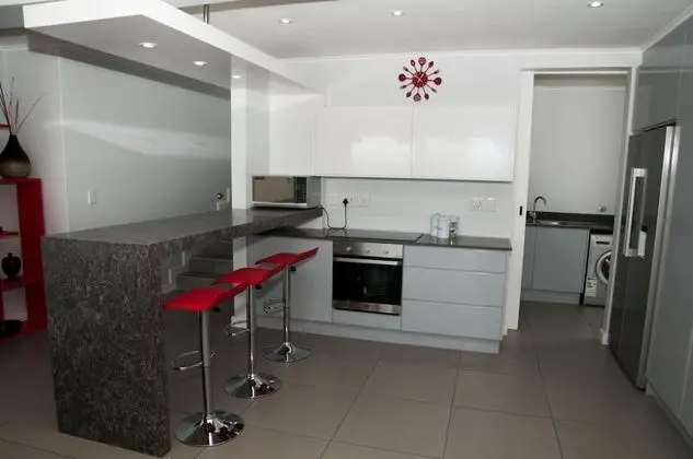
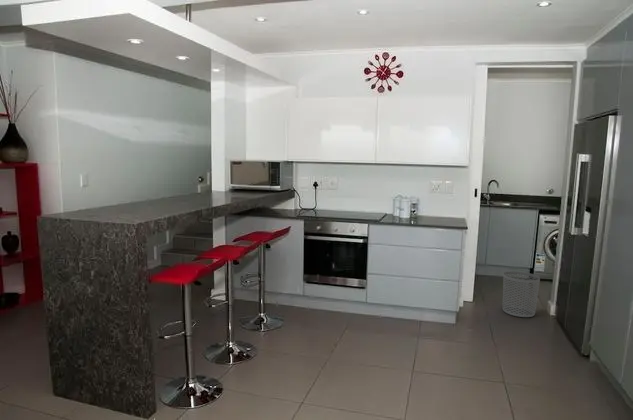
+ waste bin [502,270,541,318]
